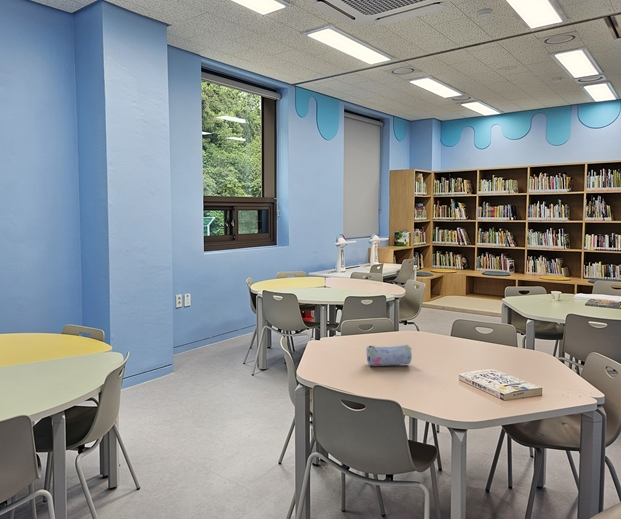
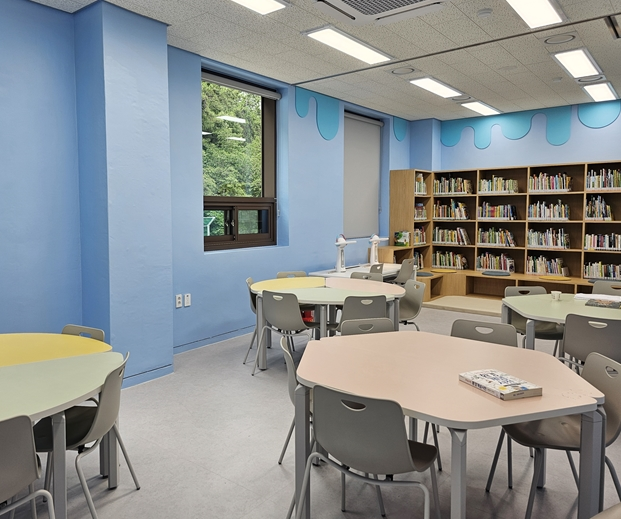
- pencil case [365,344,413,367]
